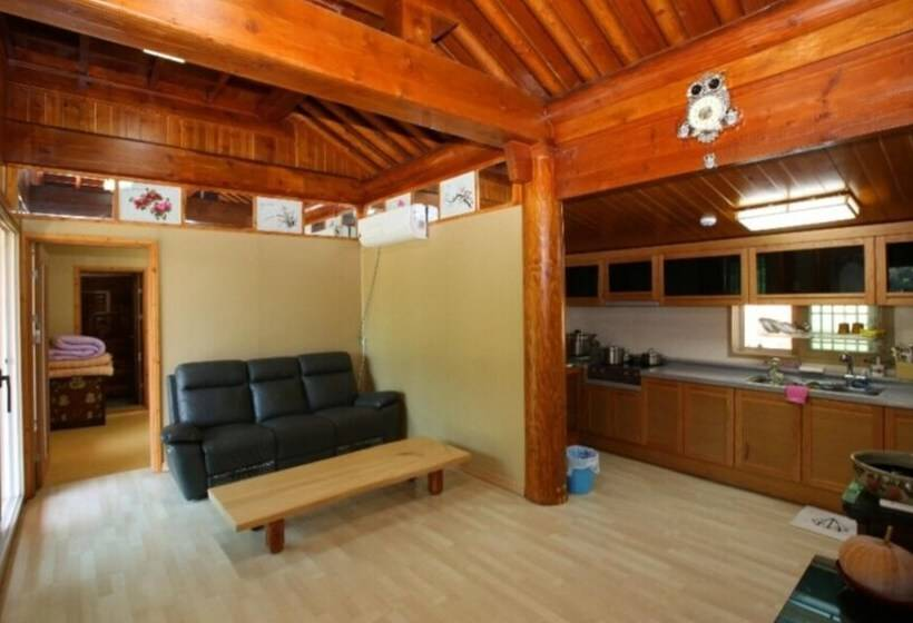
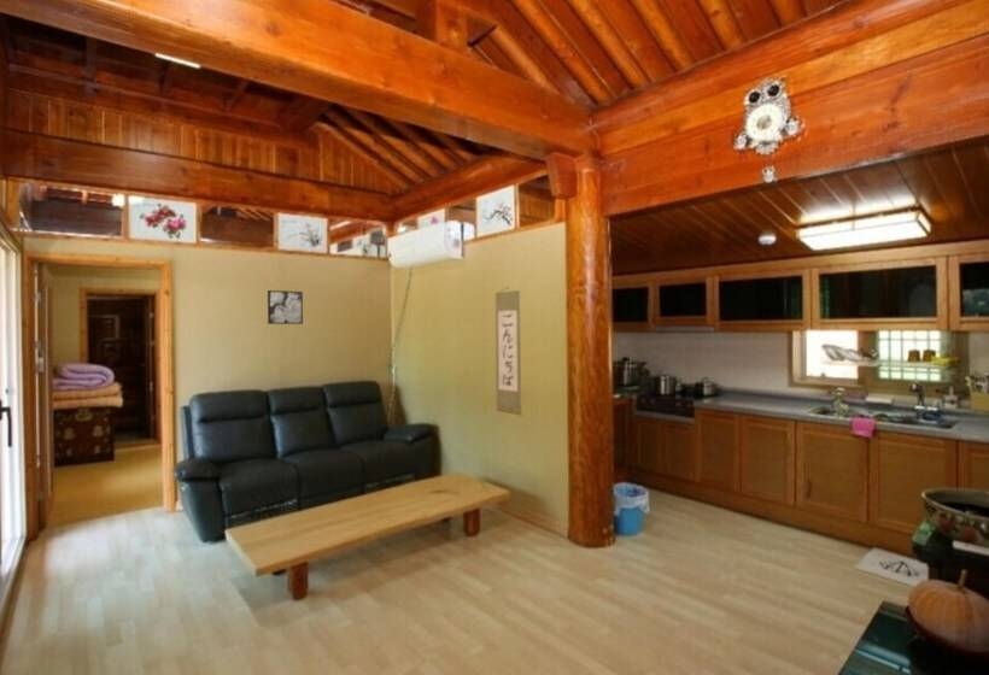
+ wall scroll [494,286,523,416]
+ wall art [267,289,304,325]
